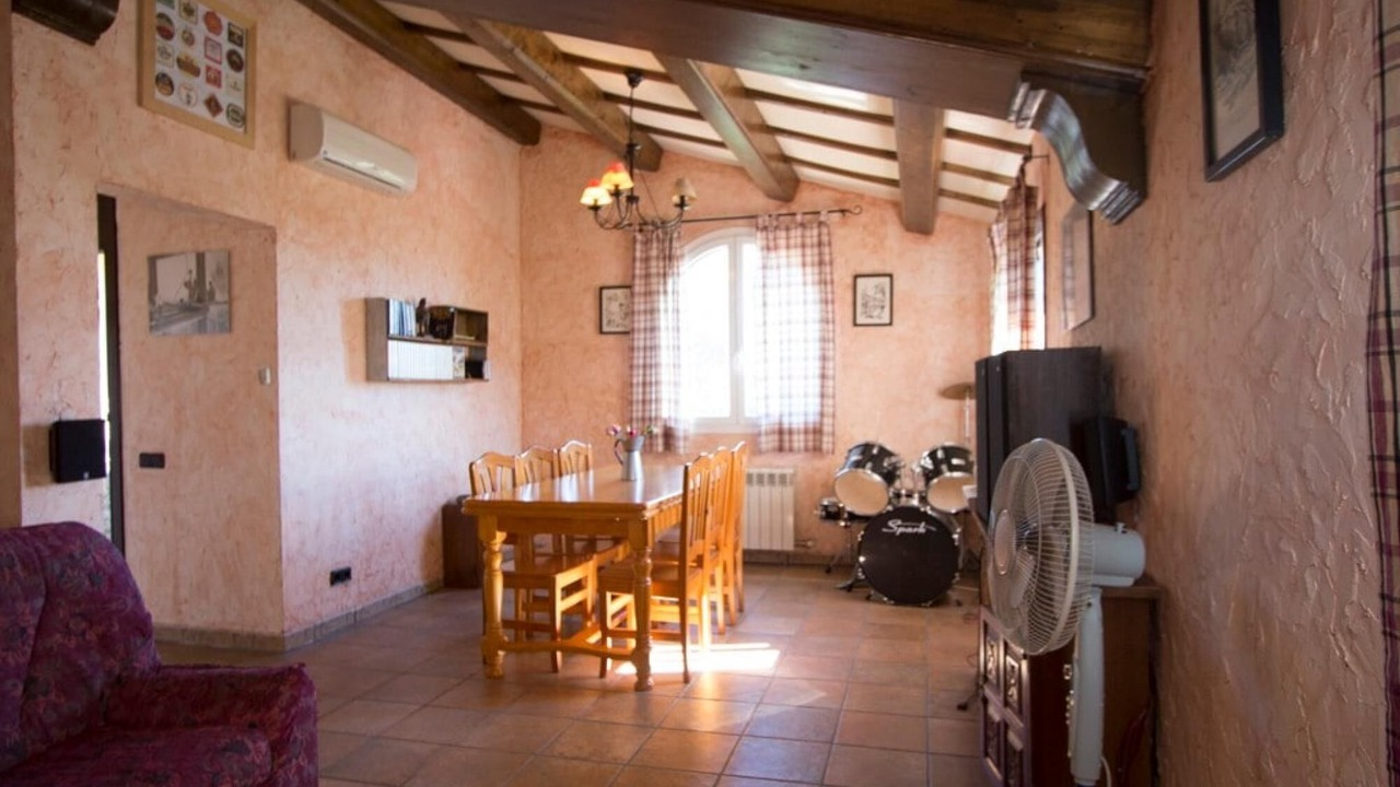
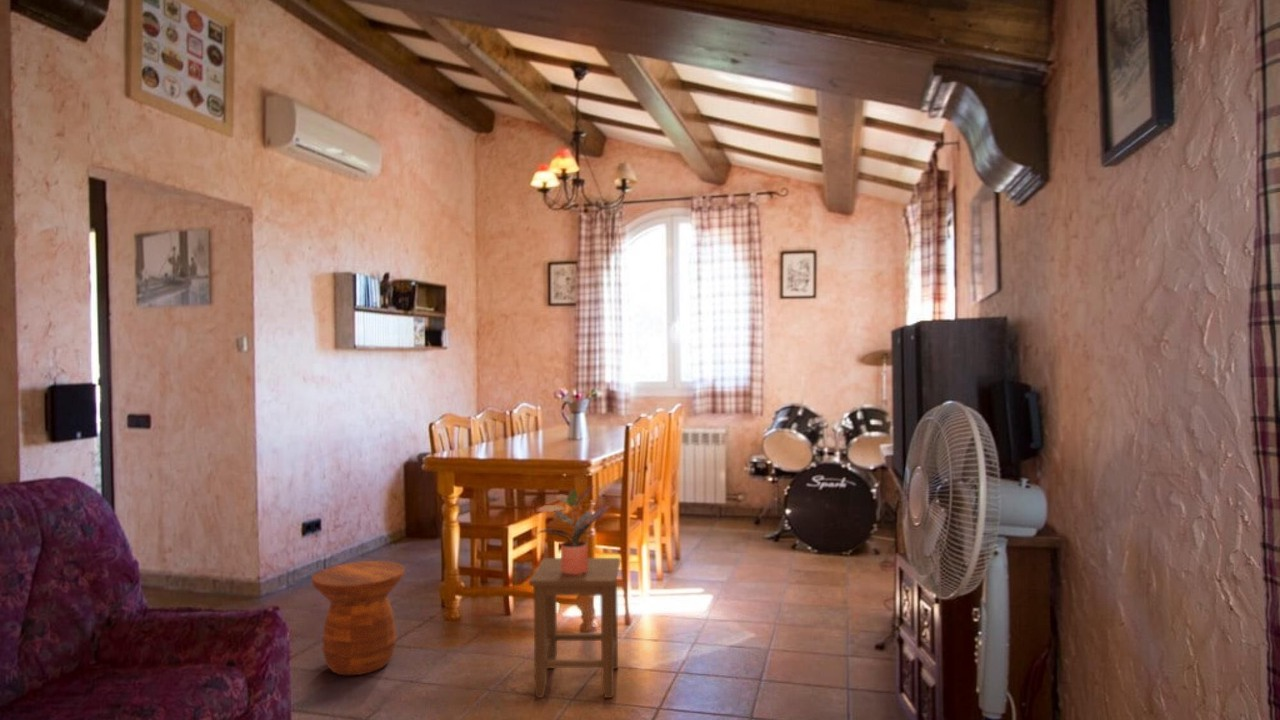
+ potted plant [536,484,610,575]
+ side table [310,560,406,676]
+ stool [528,557,621,699]
